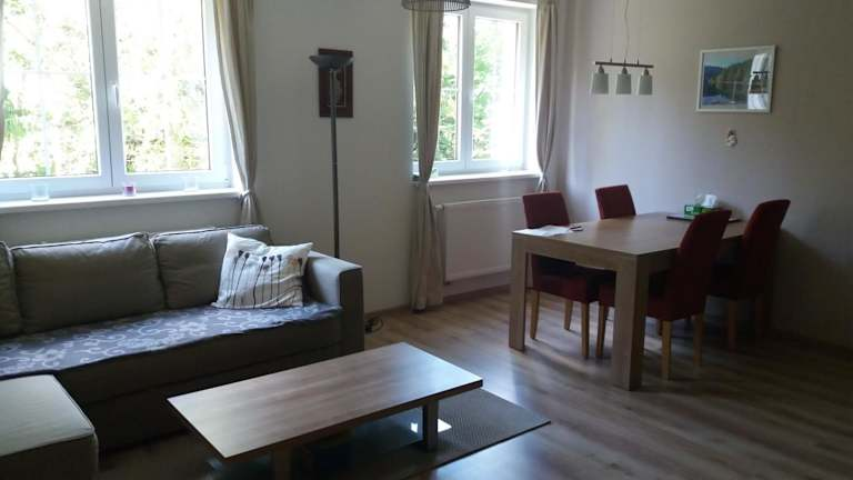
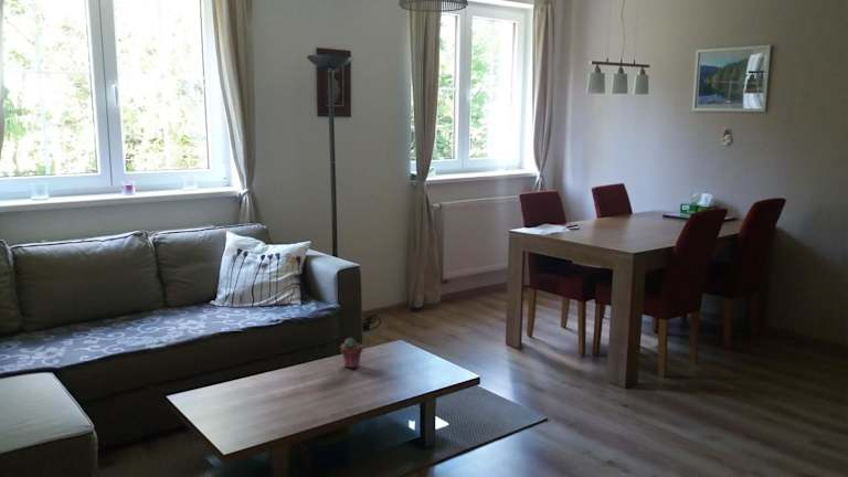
+ potted succulent [339,337,363,369]
